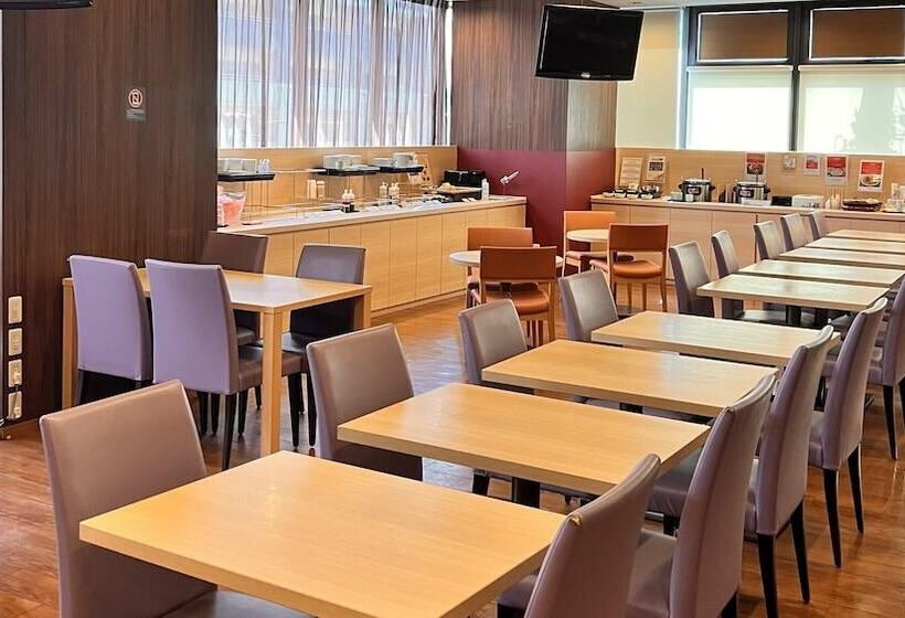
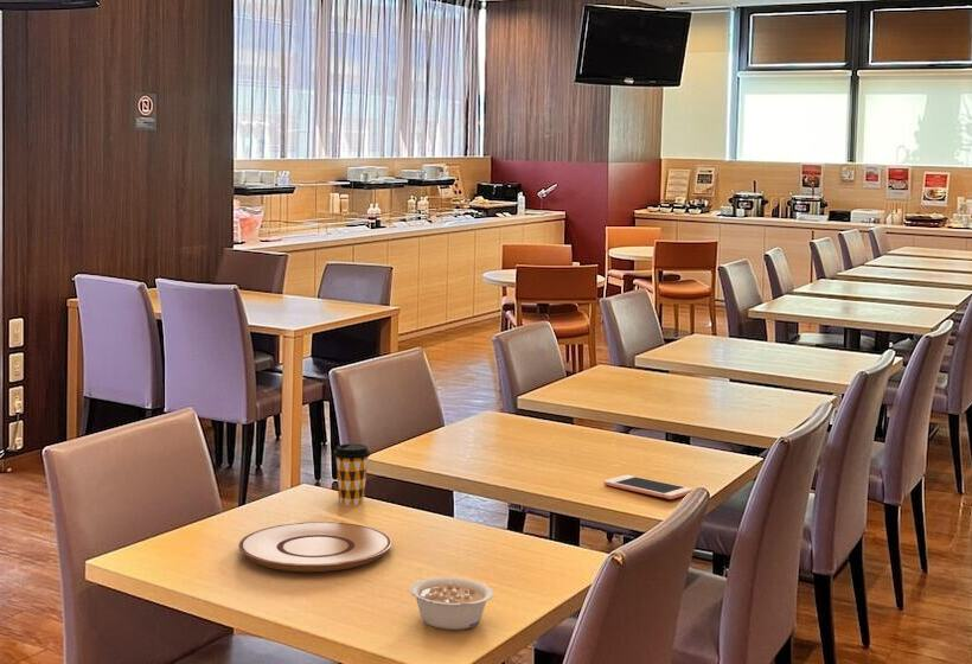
+ plate [237,521,392,573]
+ cell phone [602,474,695,500]
+ coffee cup [332,442,371,507]
+ legume [409,576,494,631]
